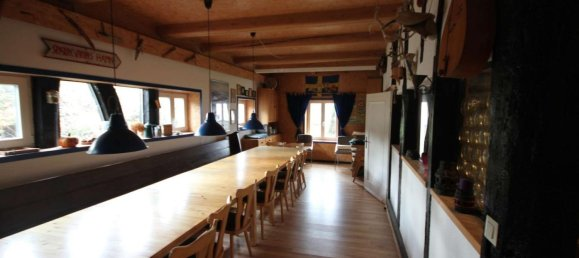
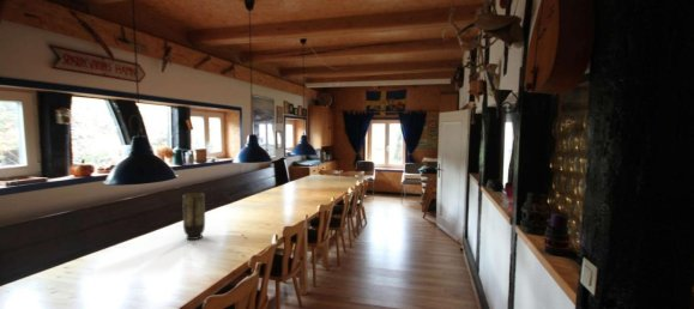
+ vase [182,192,206,241]
